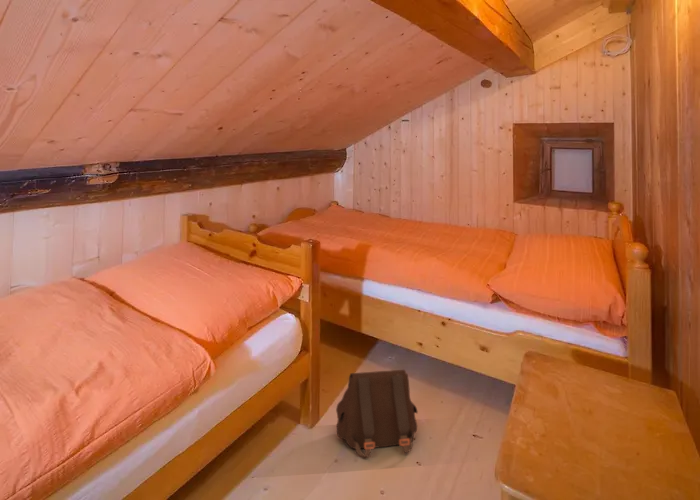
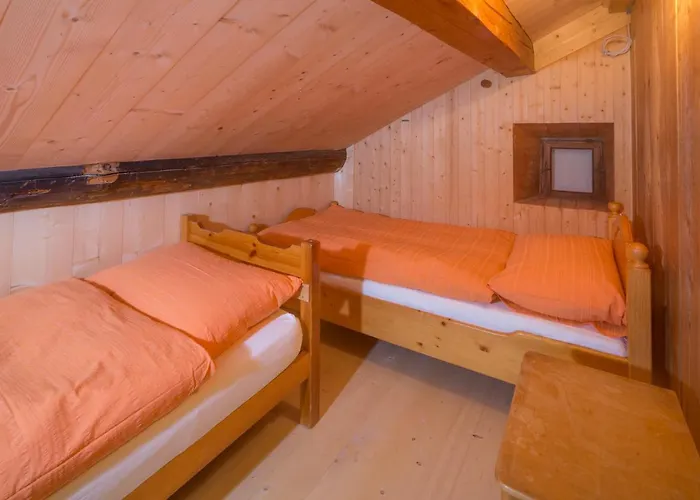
- satchel [335,369,419,459]
